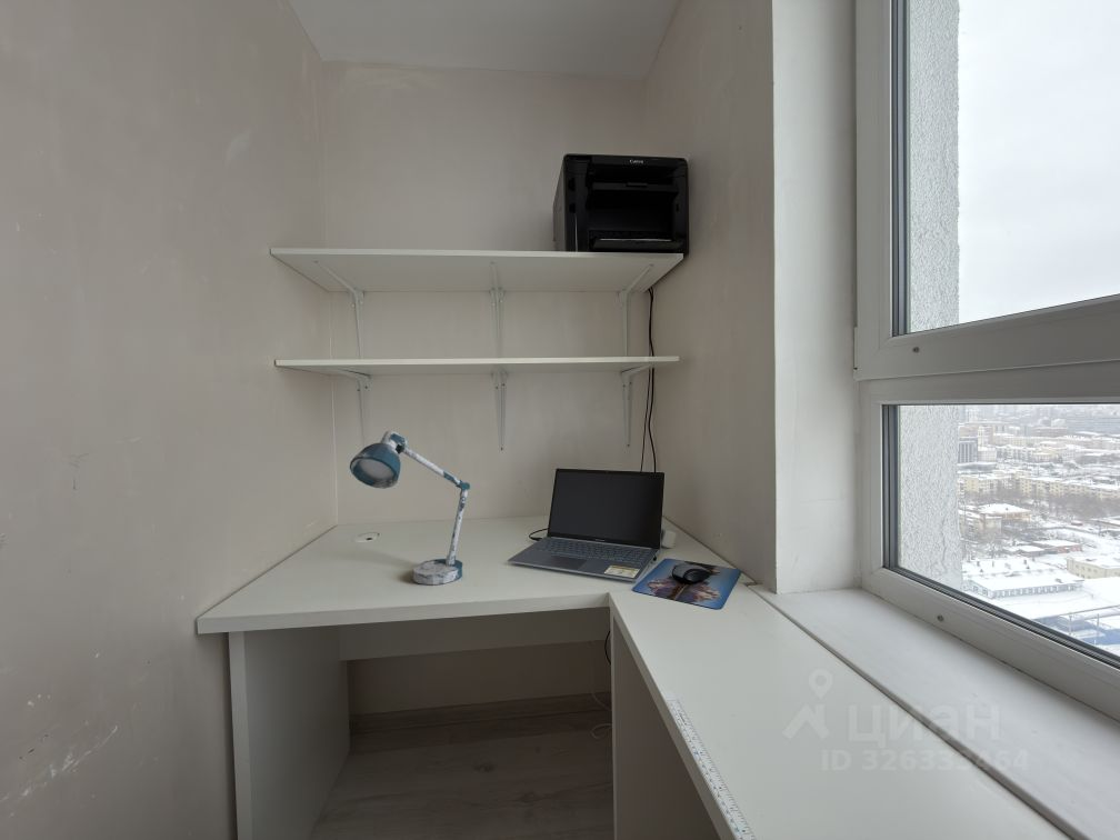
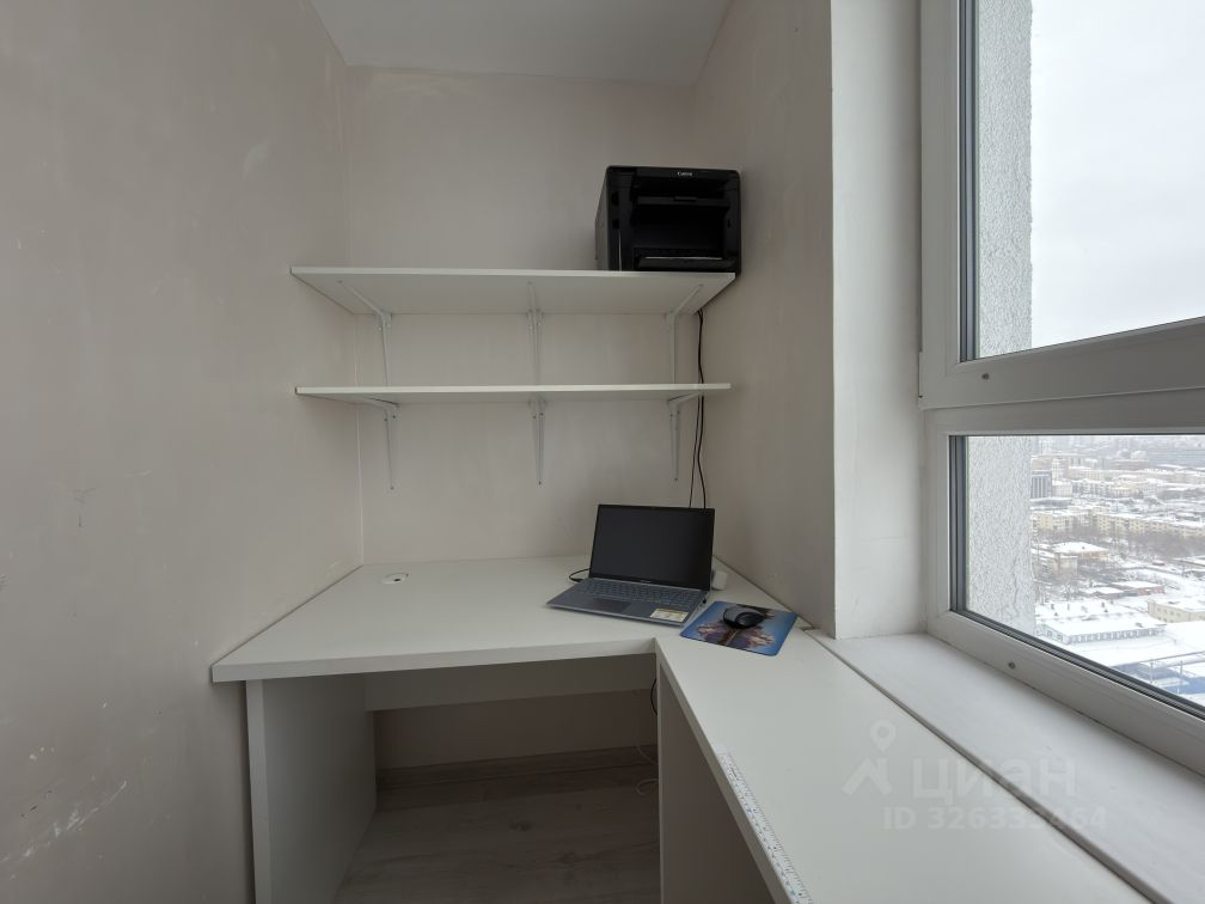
- desk lamp [349,430,471,586]
